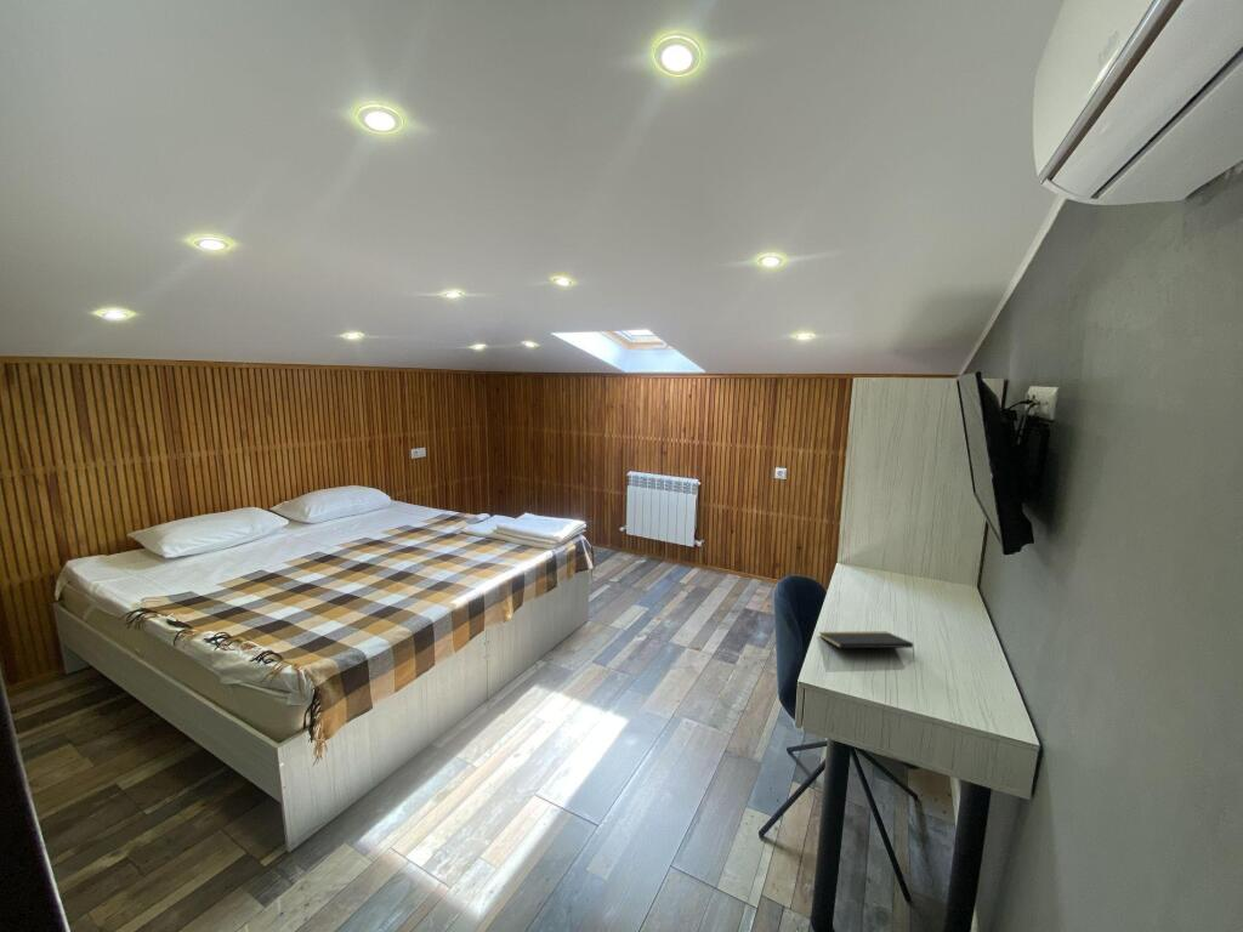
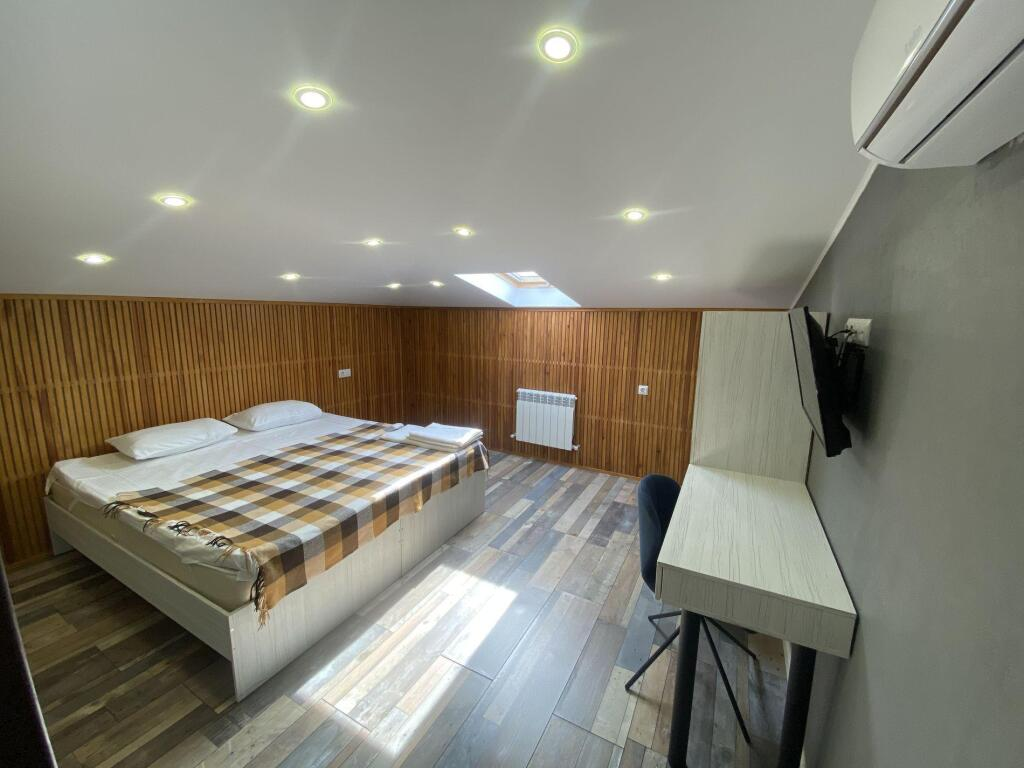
- notepad [818,631,915,658]
